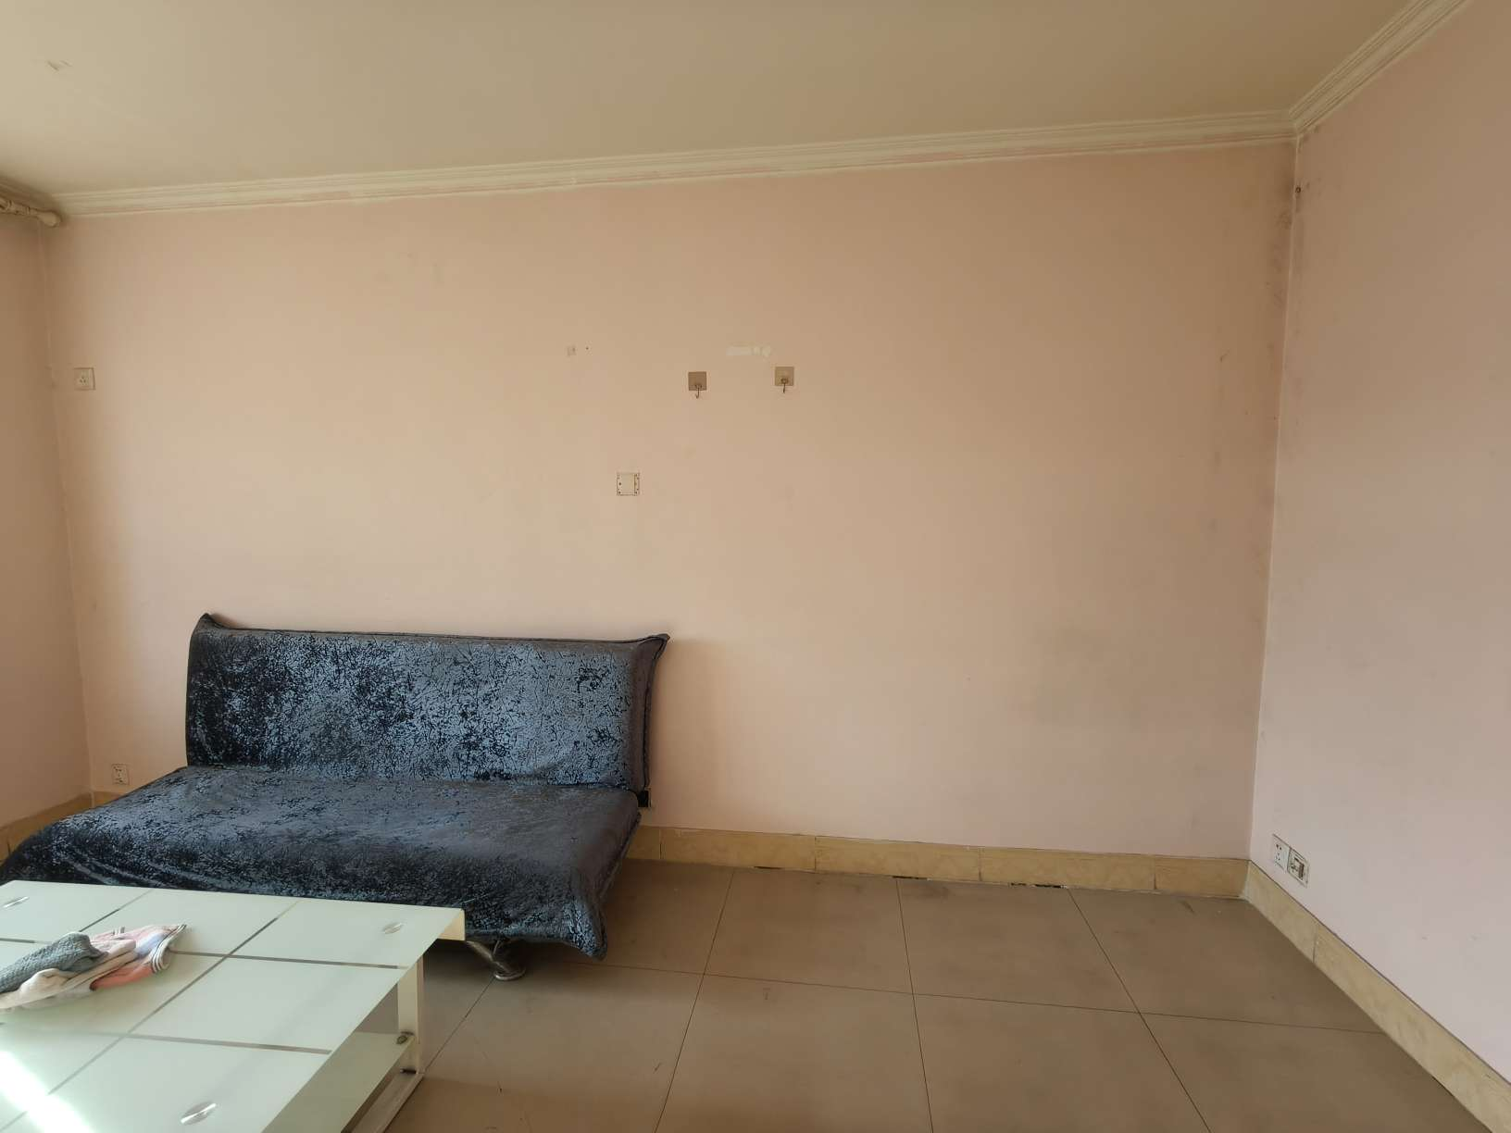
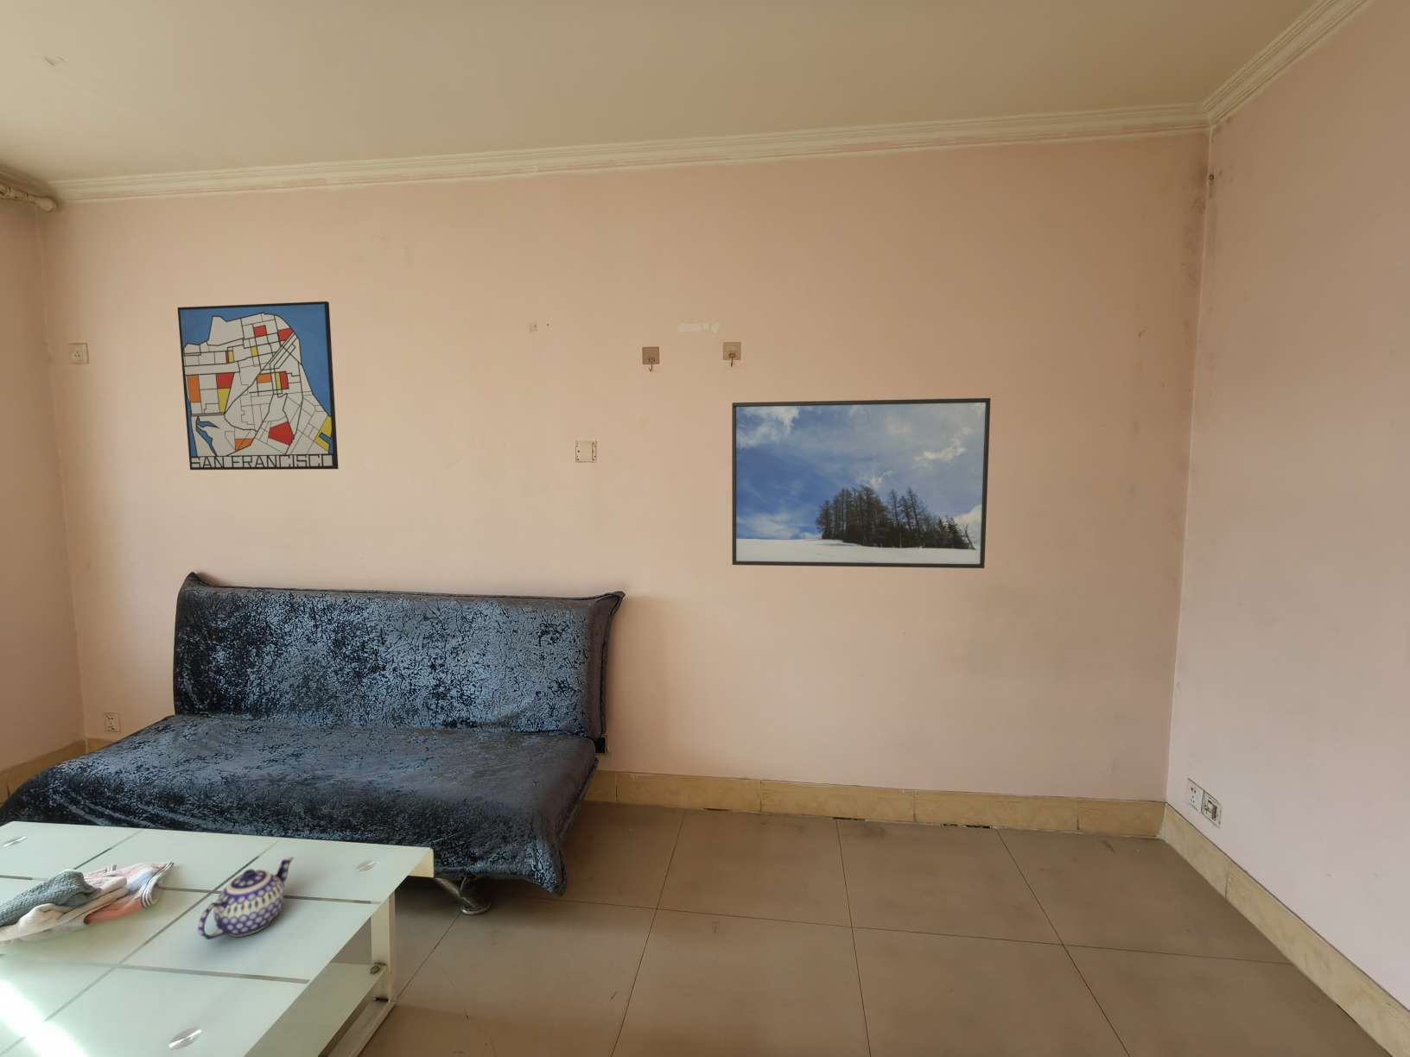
+ wall art [178,301,340,471]
+ teapot [197,857,294,940]
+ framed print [731,397,991,570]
